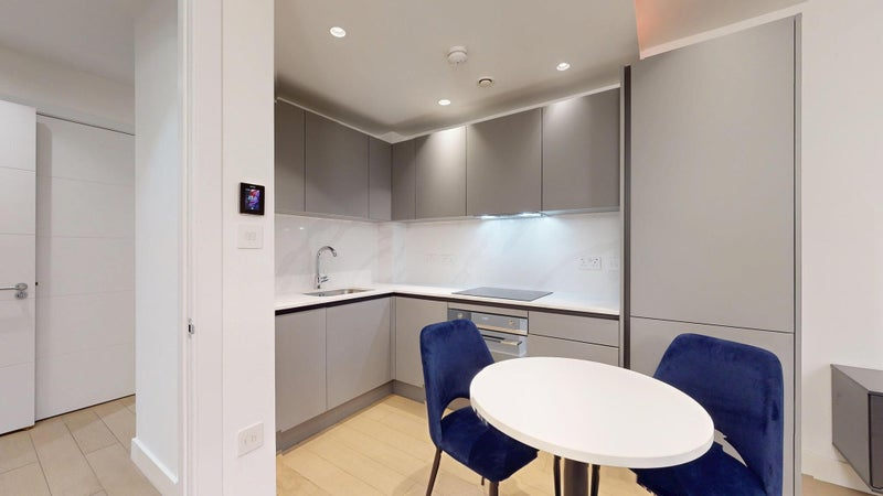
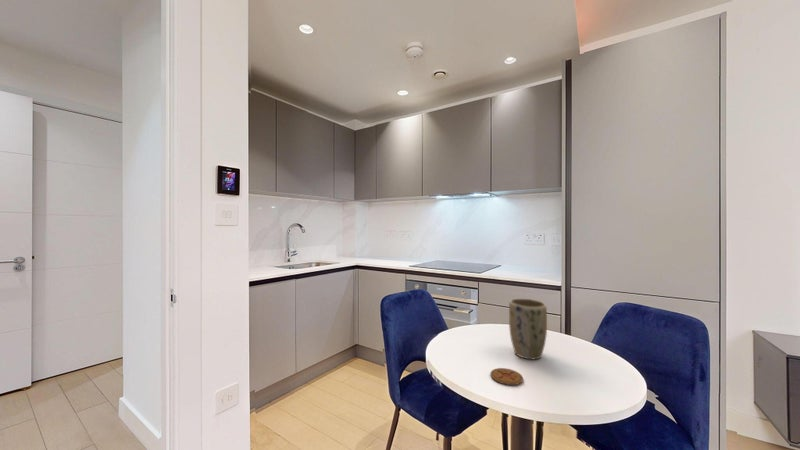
+ coaster [490,367,524,386]
+ plant pot [508,298,548,360]
